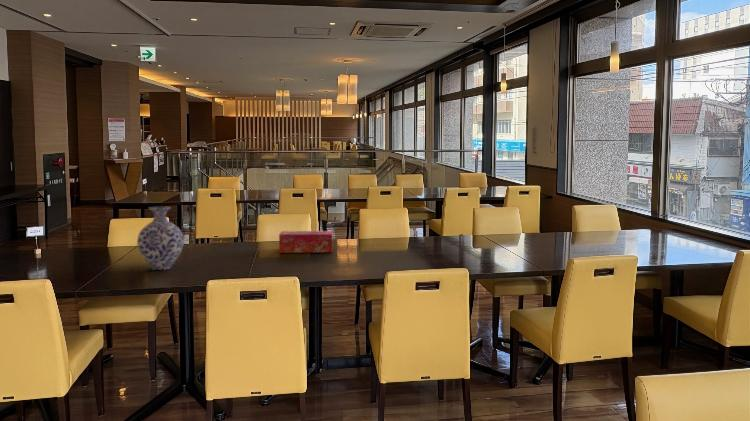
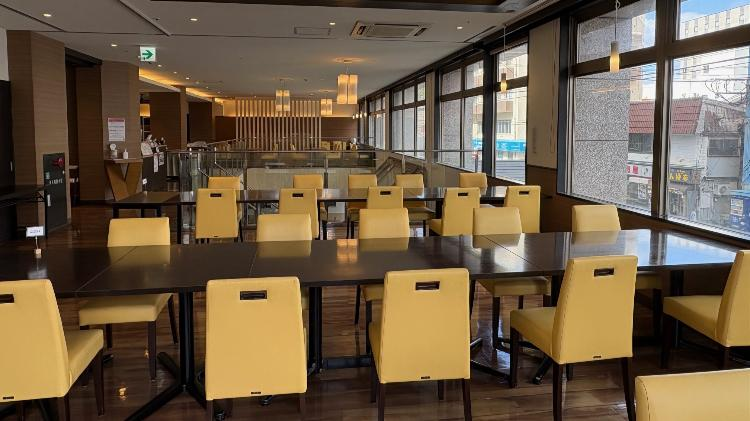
- vase [136,206,185,271]
- tissue box [278,230,333,254]
